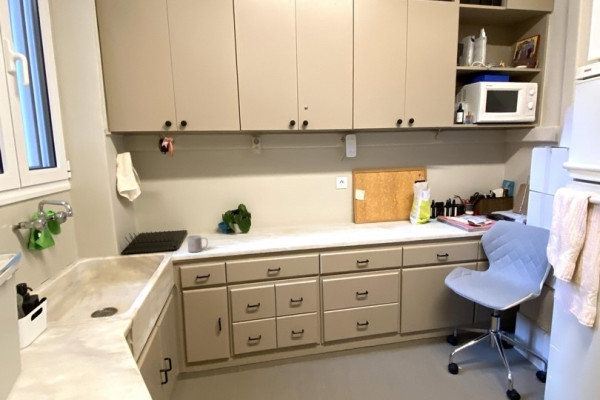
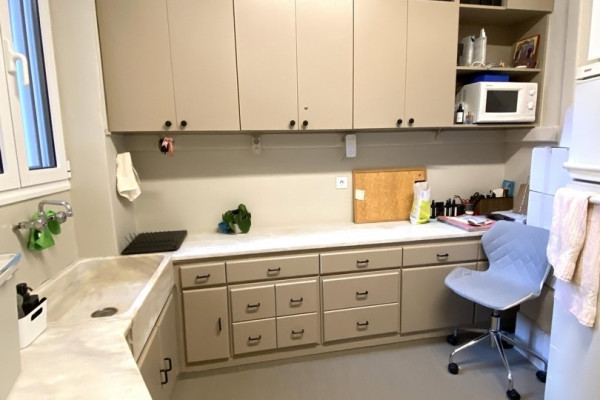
- mug [186,234,209,253]
